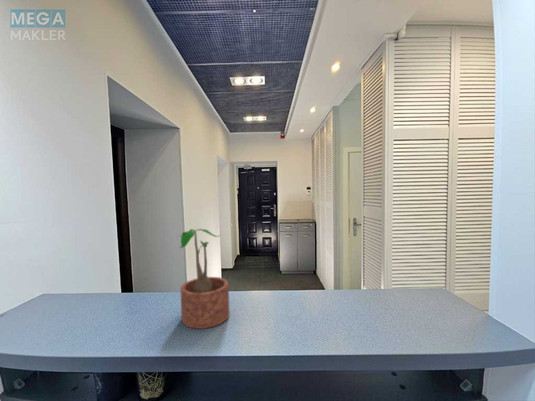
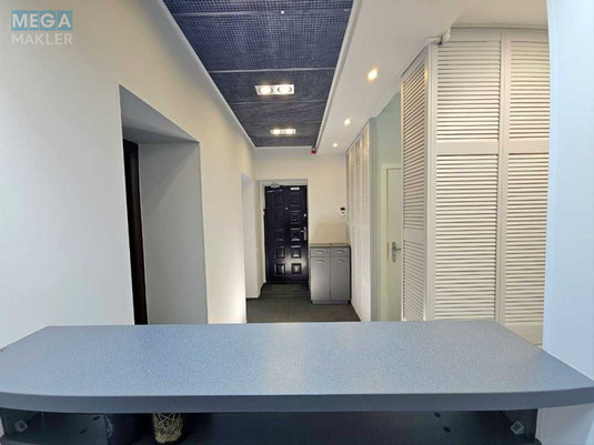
- potted plant [178,228,230,330]
